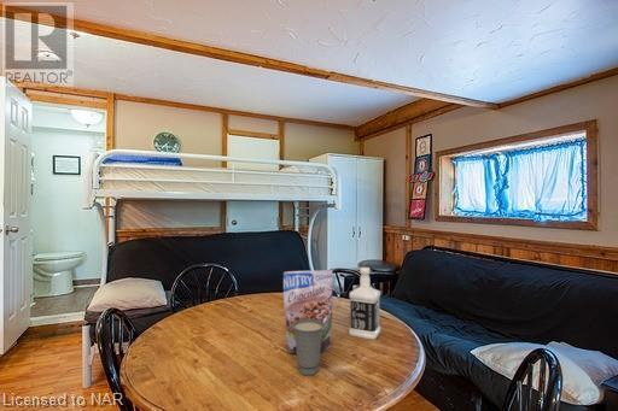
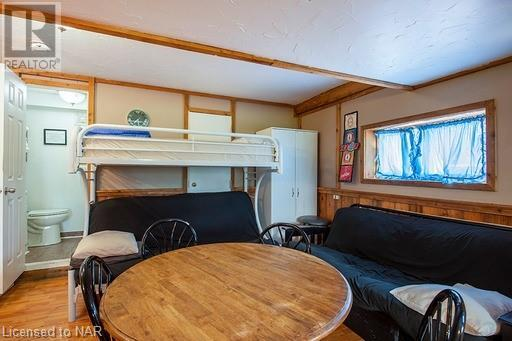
- bottle [348,266,381,341]
- granola pouch [282,269,333,356]
- cup [292,319,325,377]
